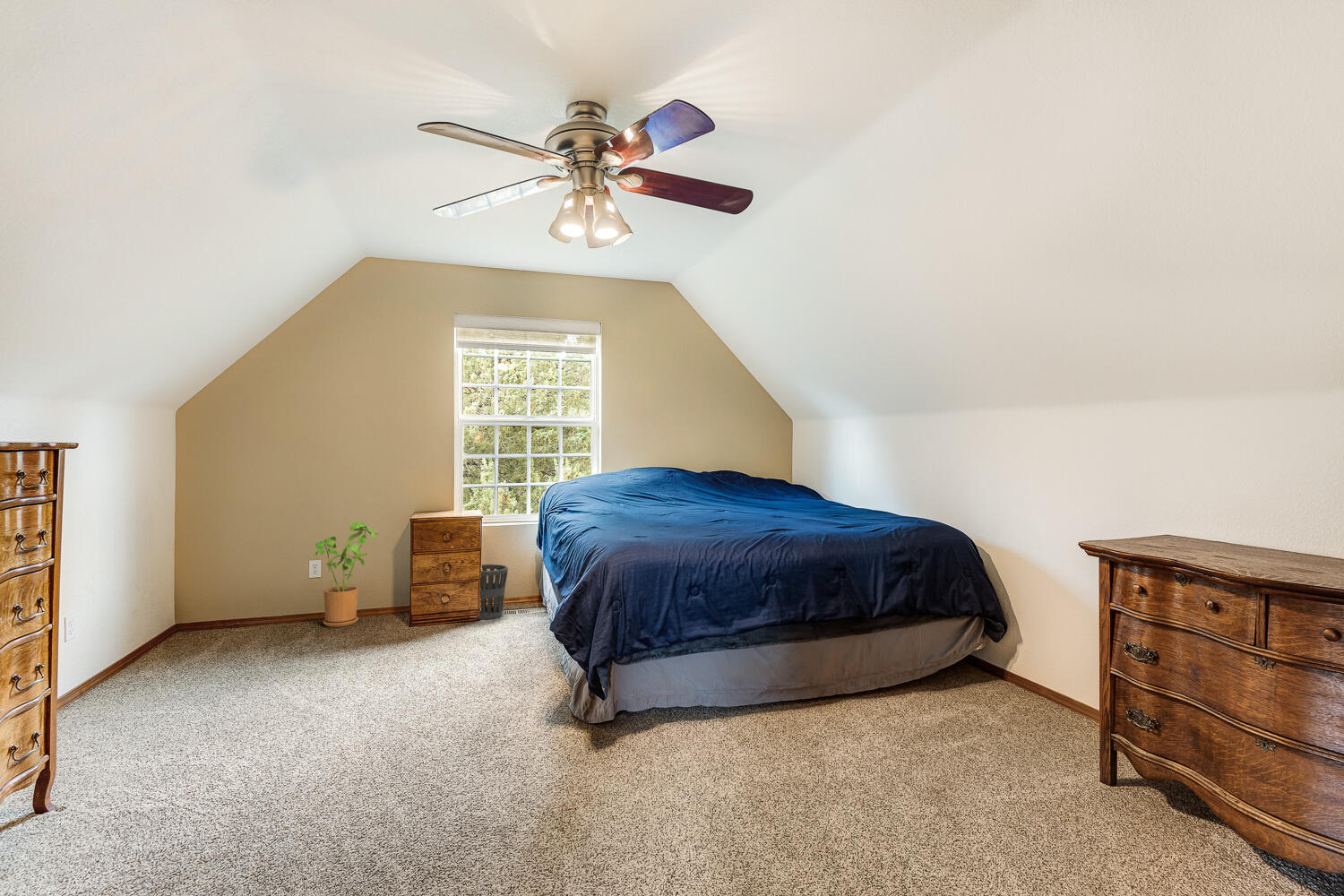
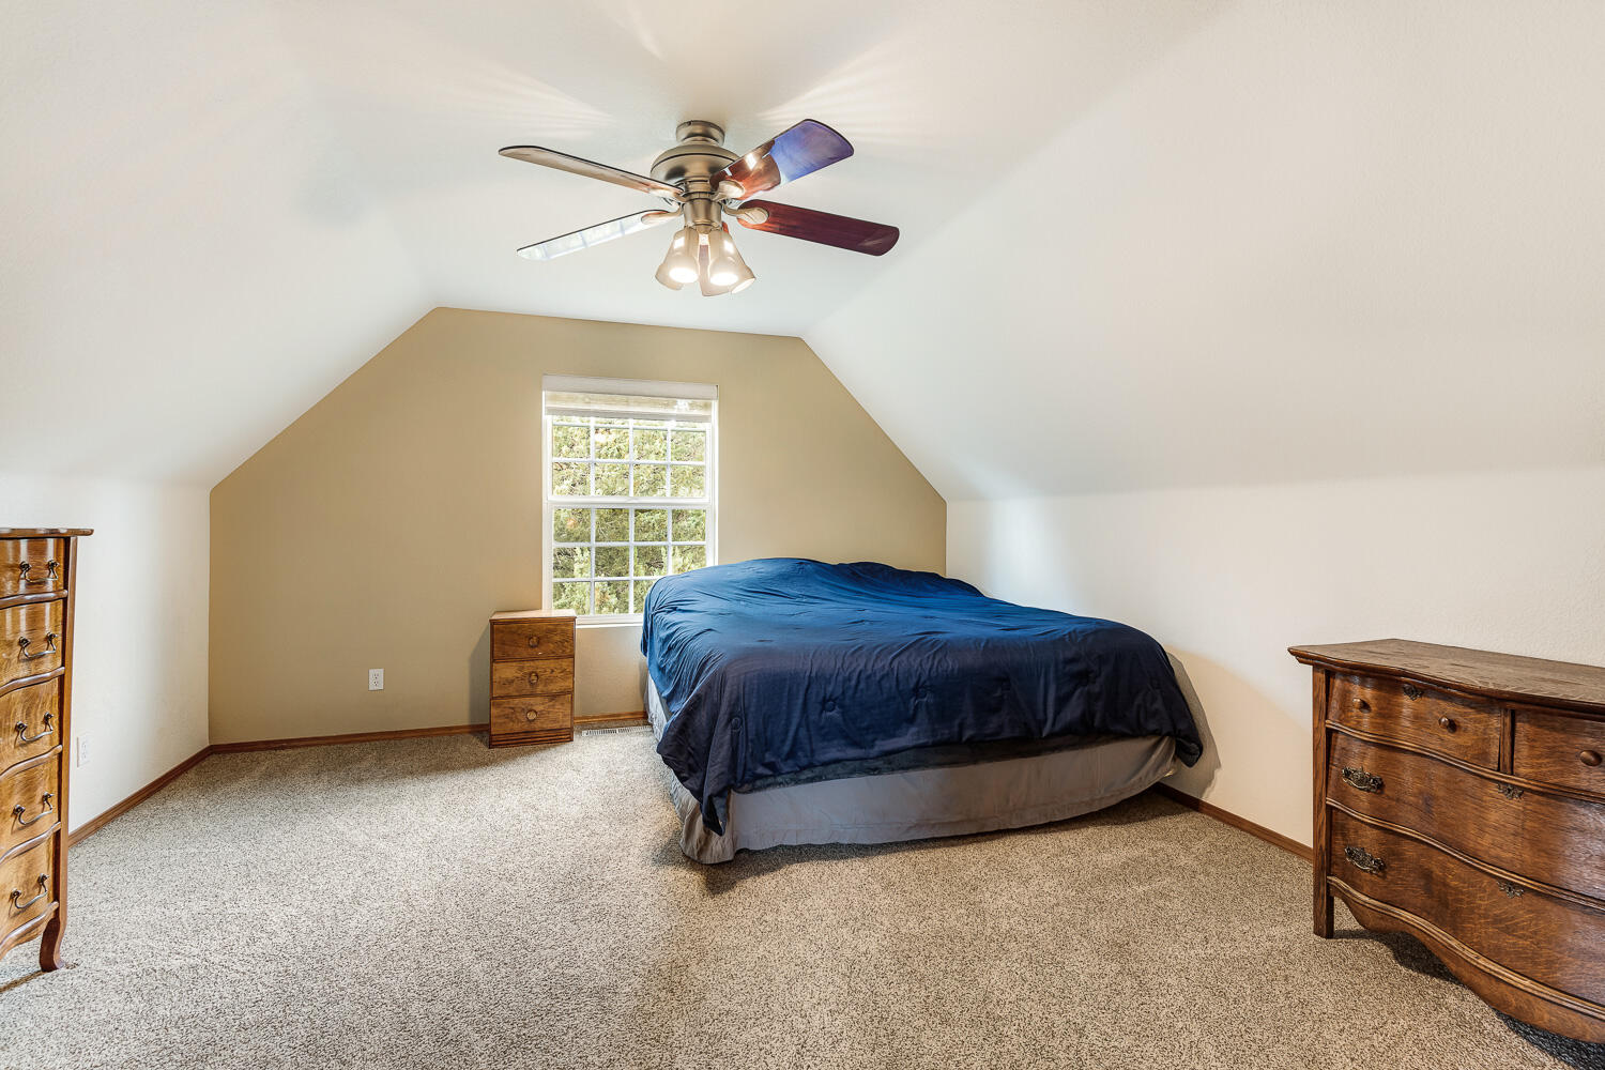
- wastebasket [471,564,509,620]
- house plant [314,521,380,628]
